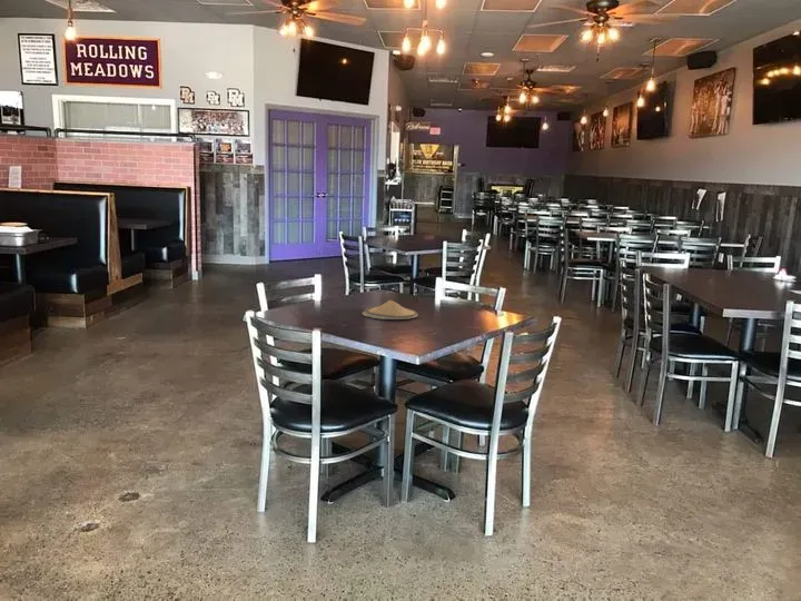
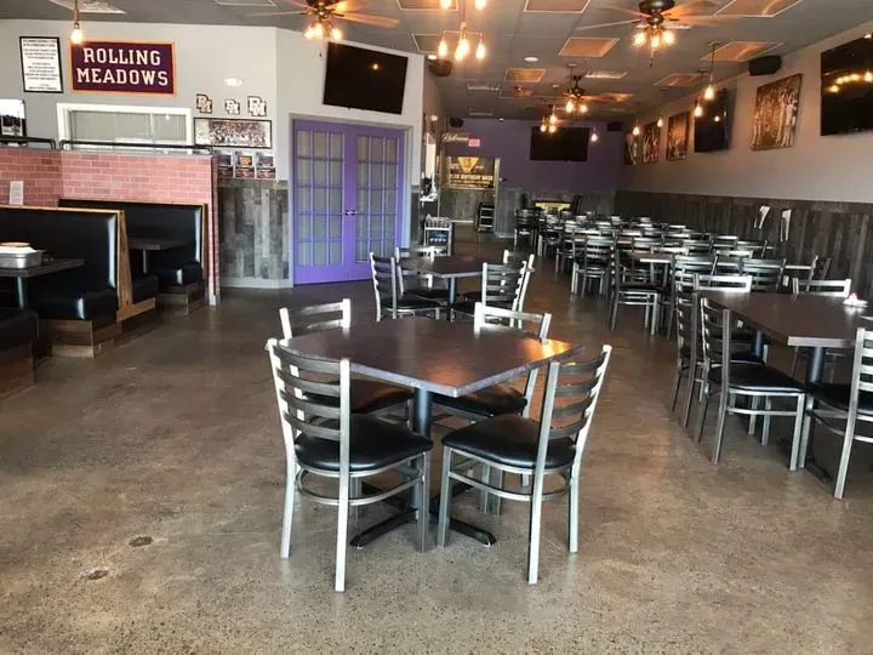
- plate [362,298,419,321]
